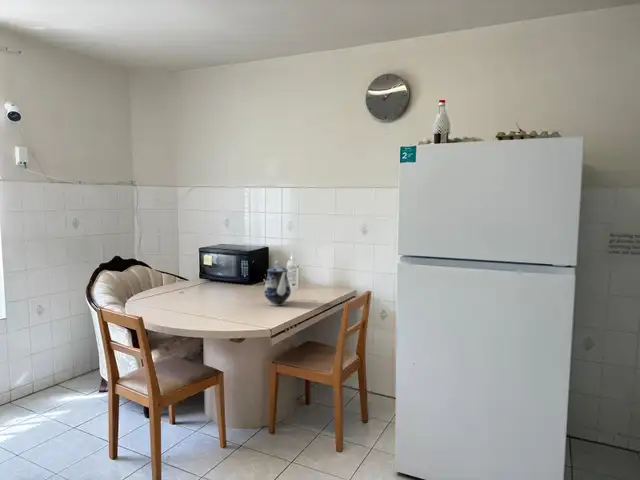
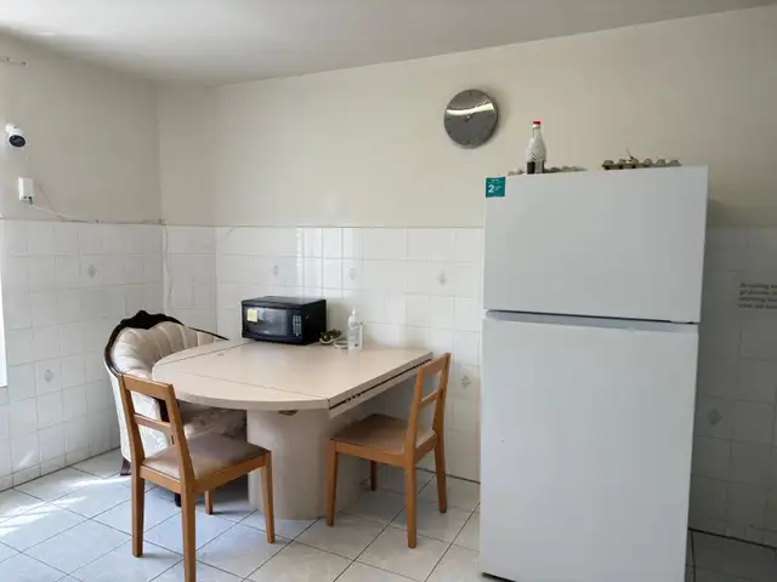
- teapot [263,259,292,307]
